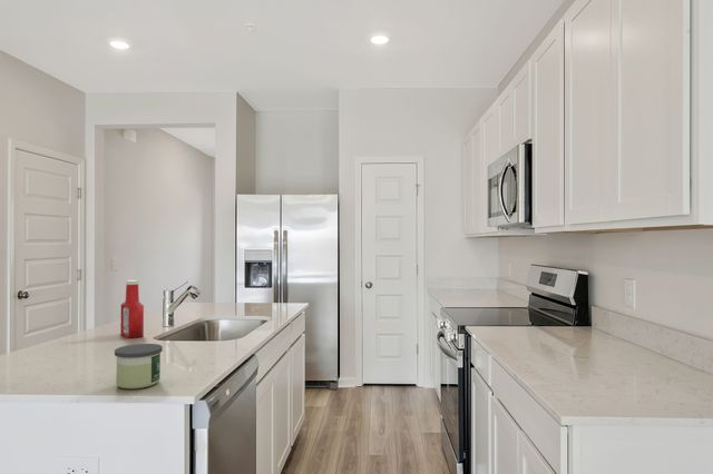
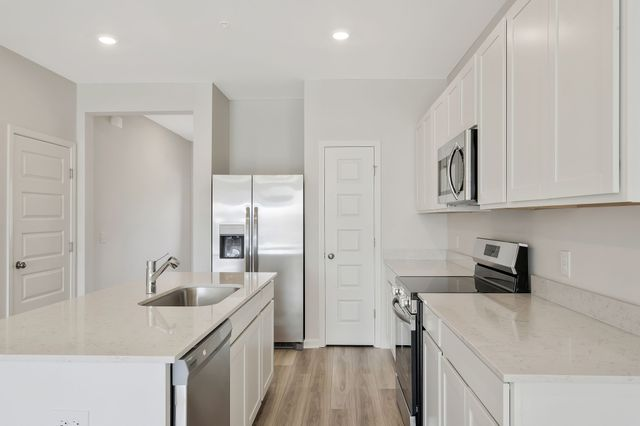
- candle [114,343,164,389]
- soap bottle [119,279,145,339]
